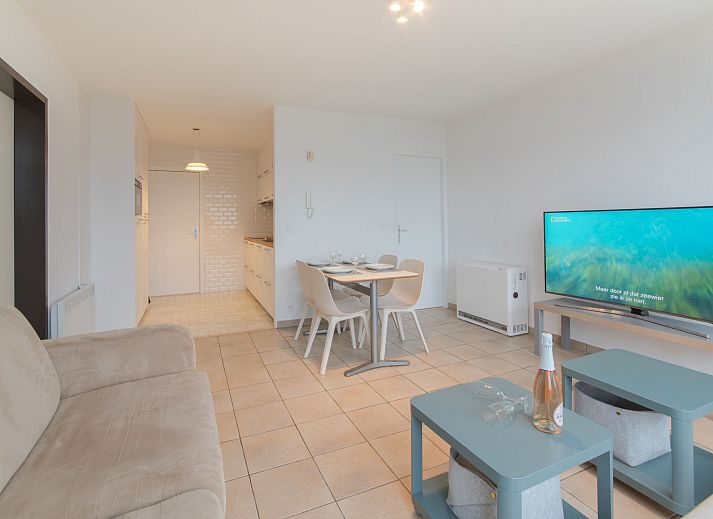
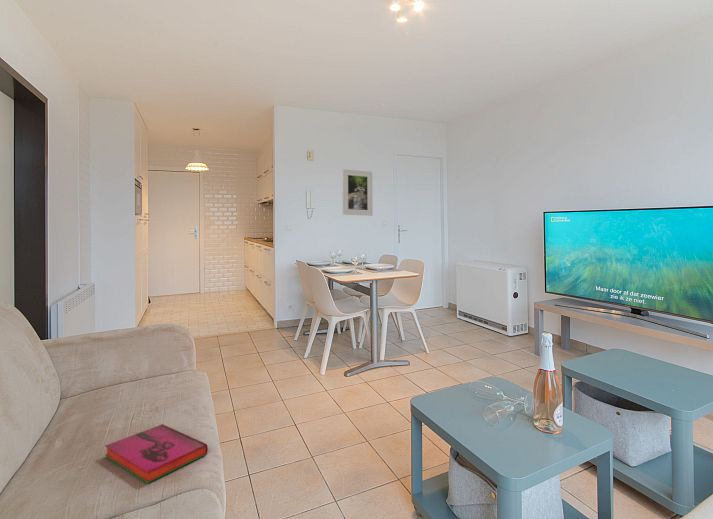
+ hardback book [104,423,209,484]
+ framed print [341,168,373,217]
